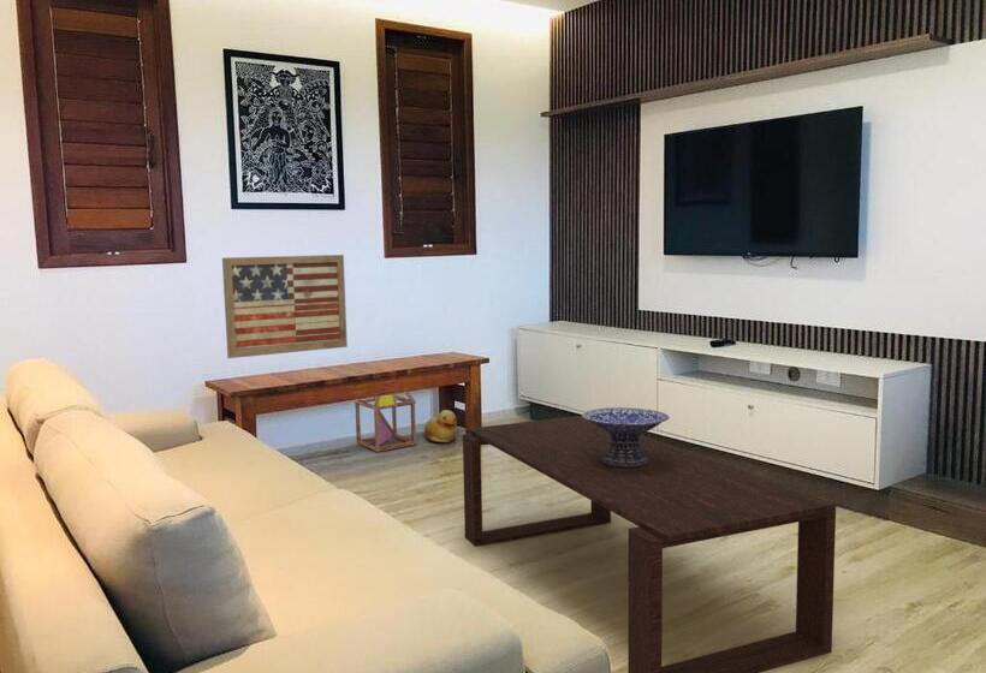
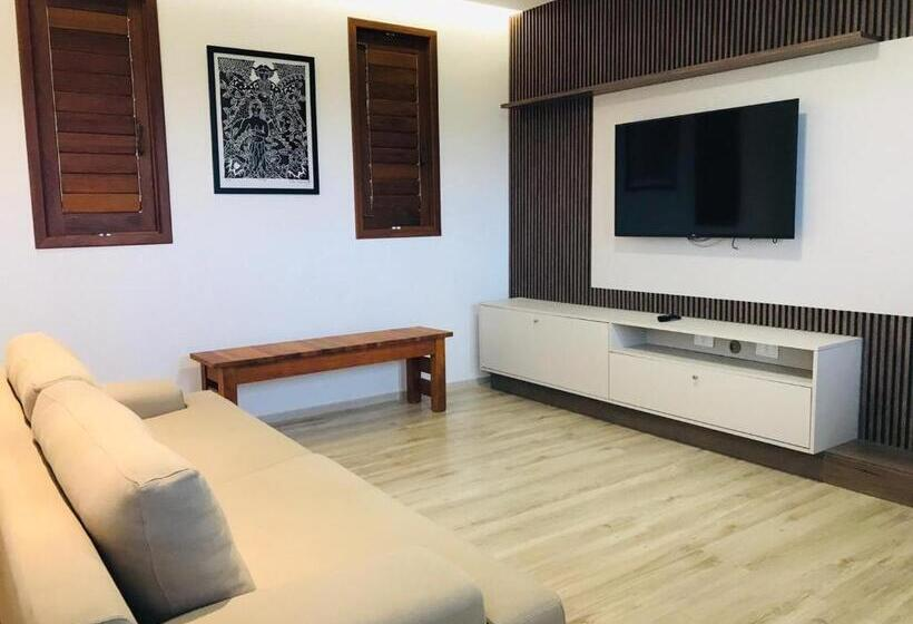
- rubber duck [423,409,458,443]
- wall art [221,254,349,359]
- geometric solid [354,359,418,453]
- decorative bowl [581,406,671,467]
- coffee table [462,415,837,673]
